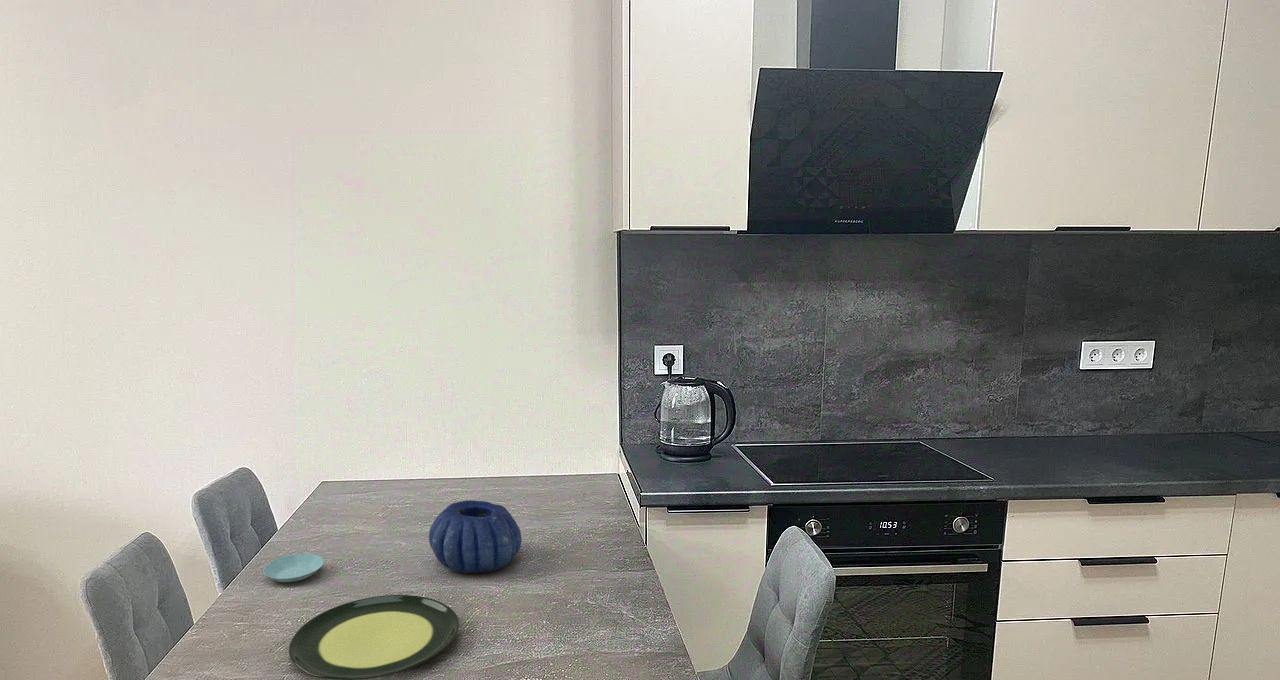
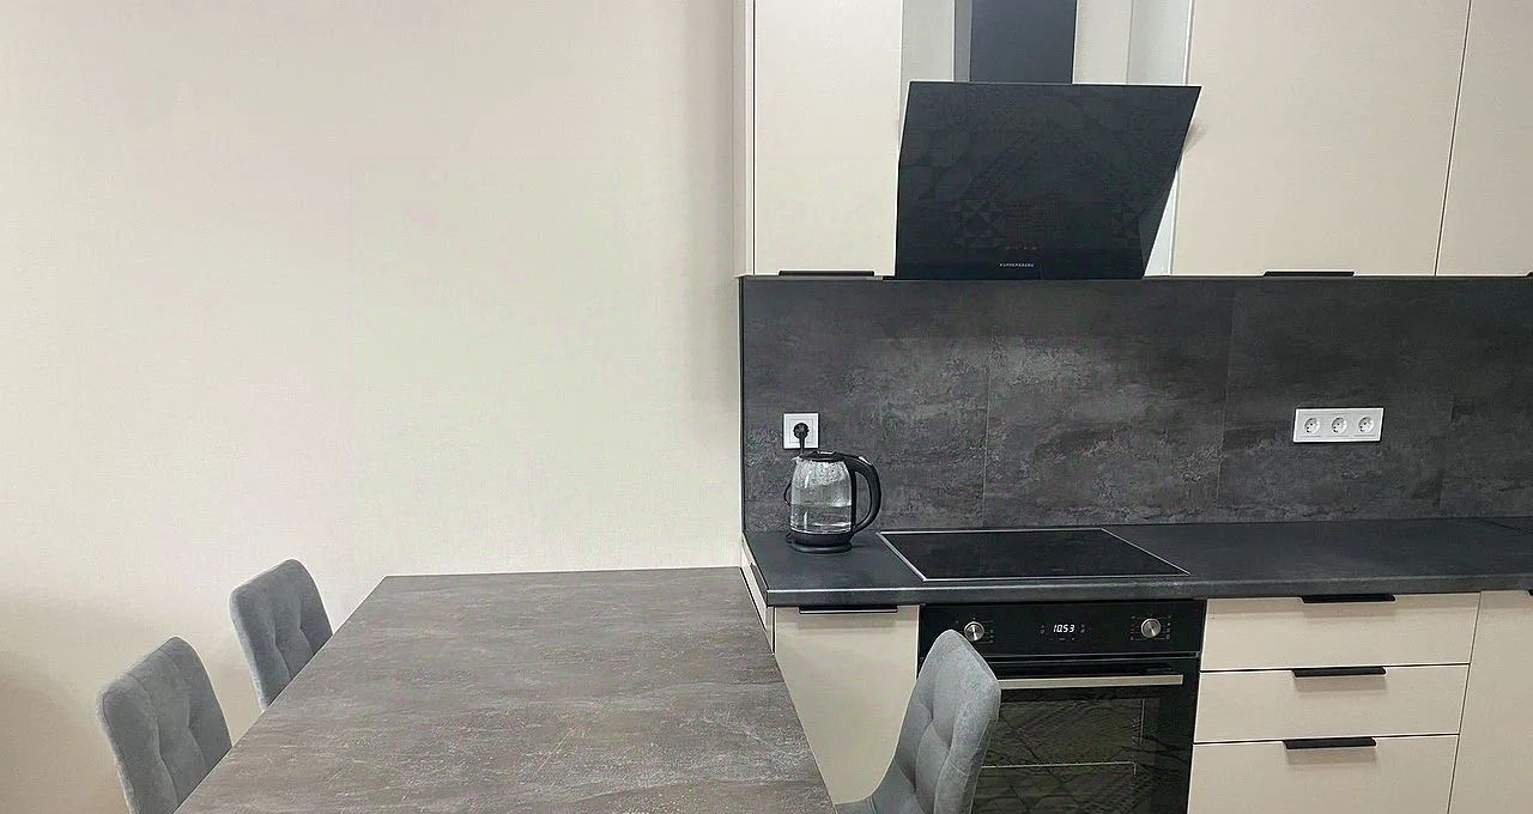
- saucer [262,553,325,583]
- decorative bowl [428,499,523,574]
- plate [288,594,460,680]
